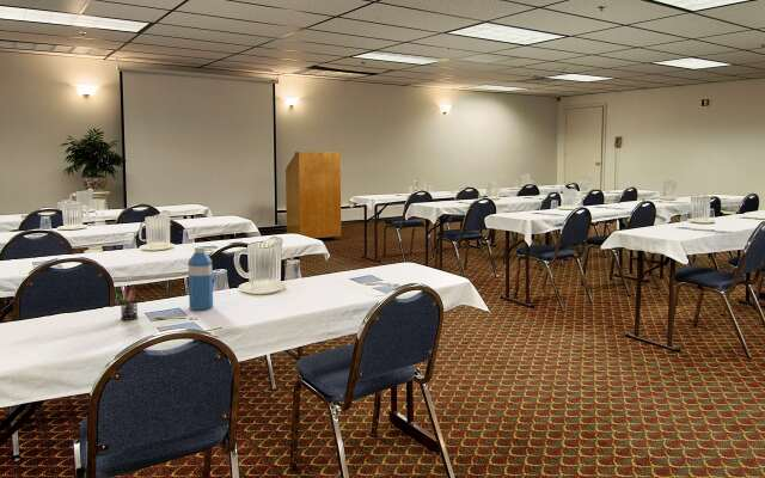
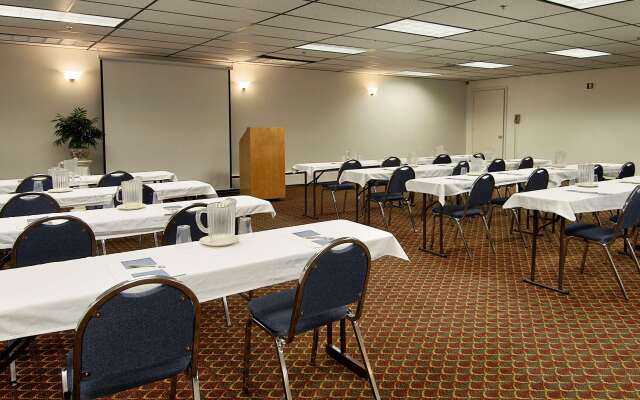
- pen holder [115,284,139,321]
- water bottle [188,246,214,311]
